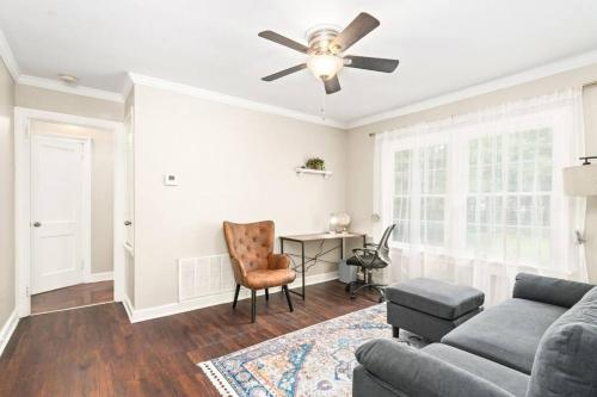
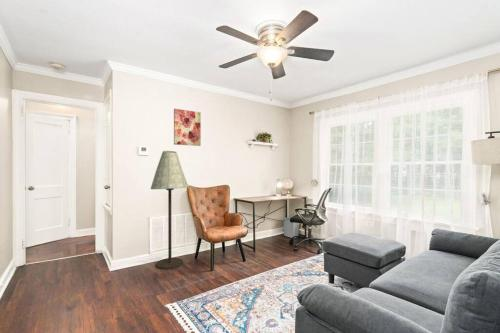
+ wall art [173,108,202,147]
+ floor lamp [150,150,189,270]
